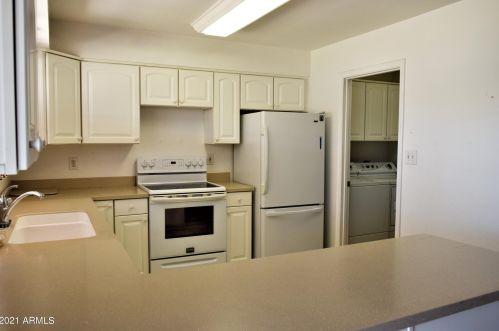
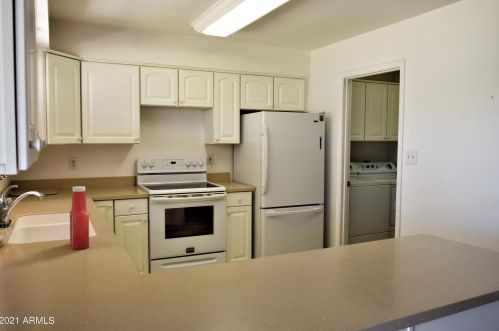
+ soap bottle [69,186,90,250]
